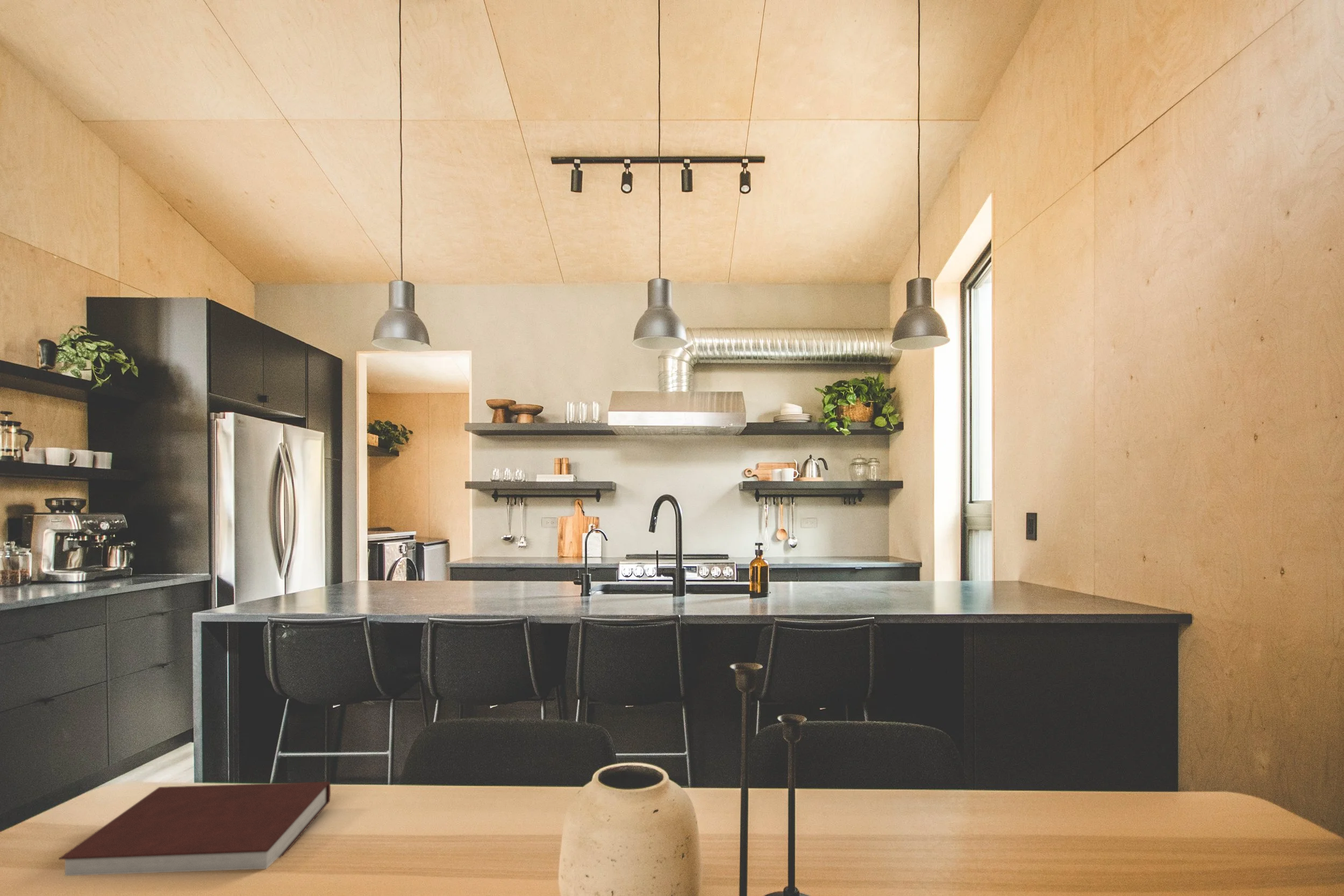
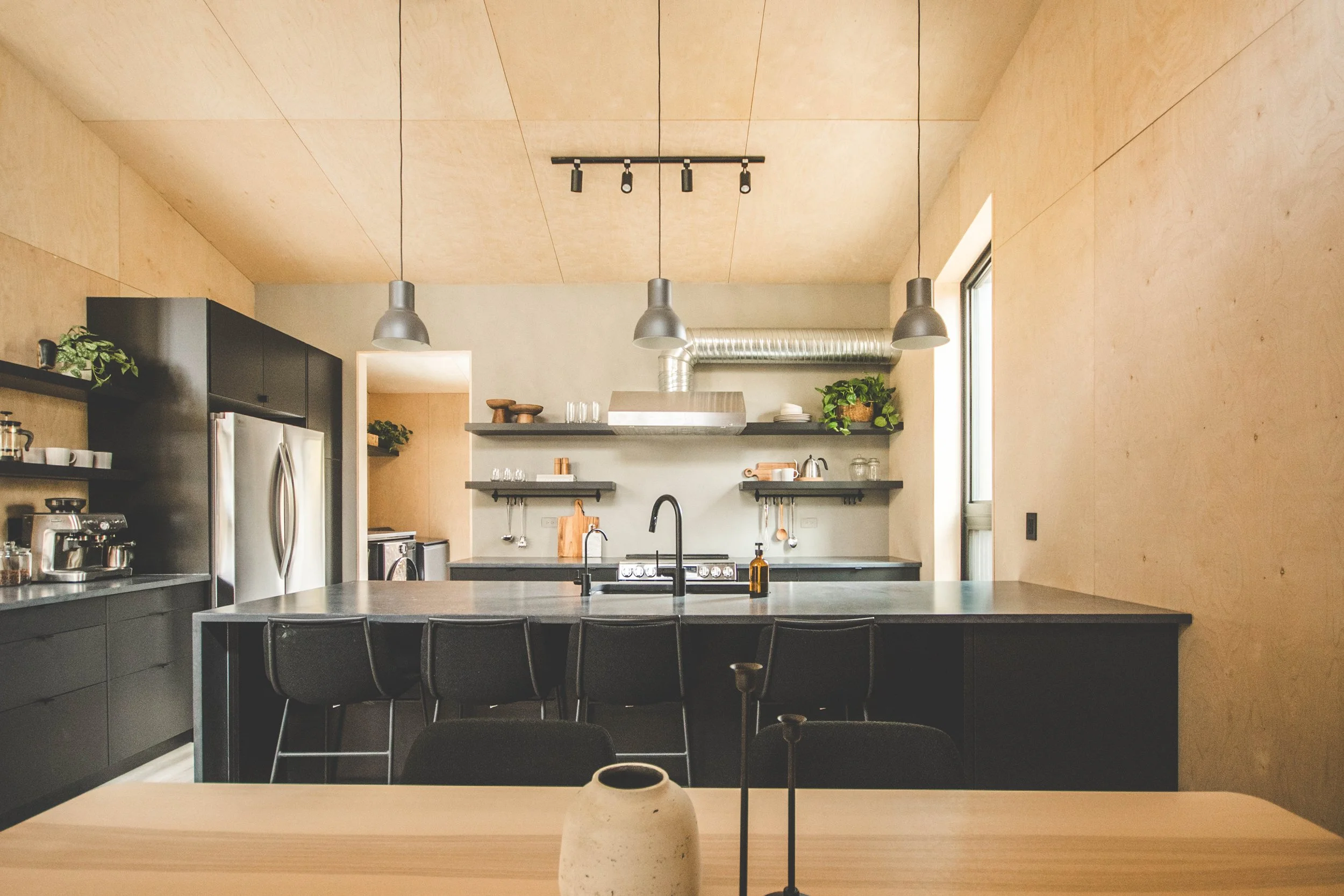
- notebook [58,781,331,877]
